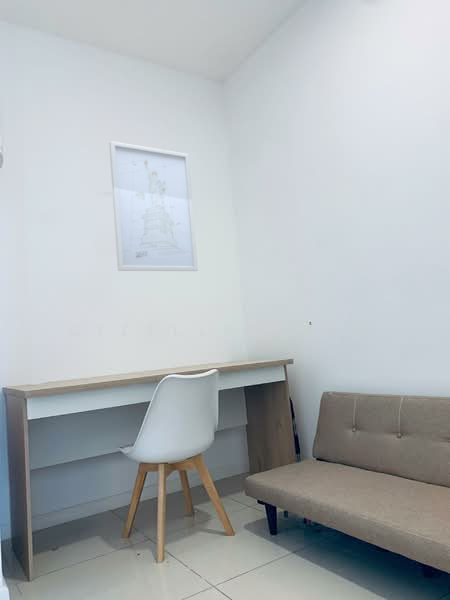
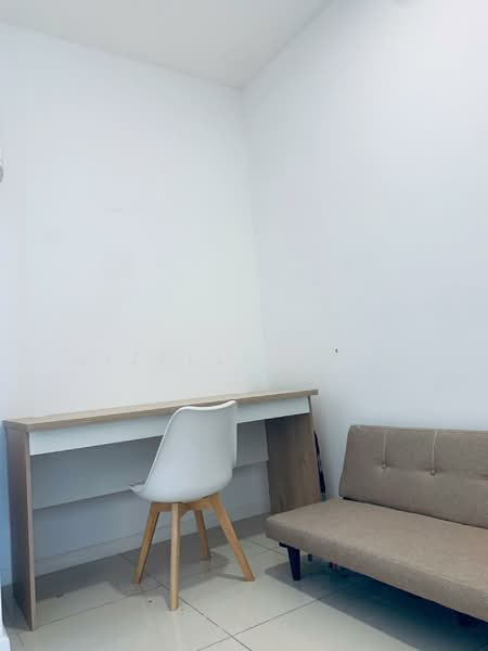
- wall art [108,140,199,272]
